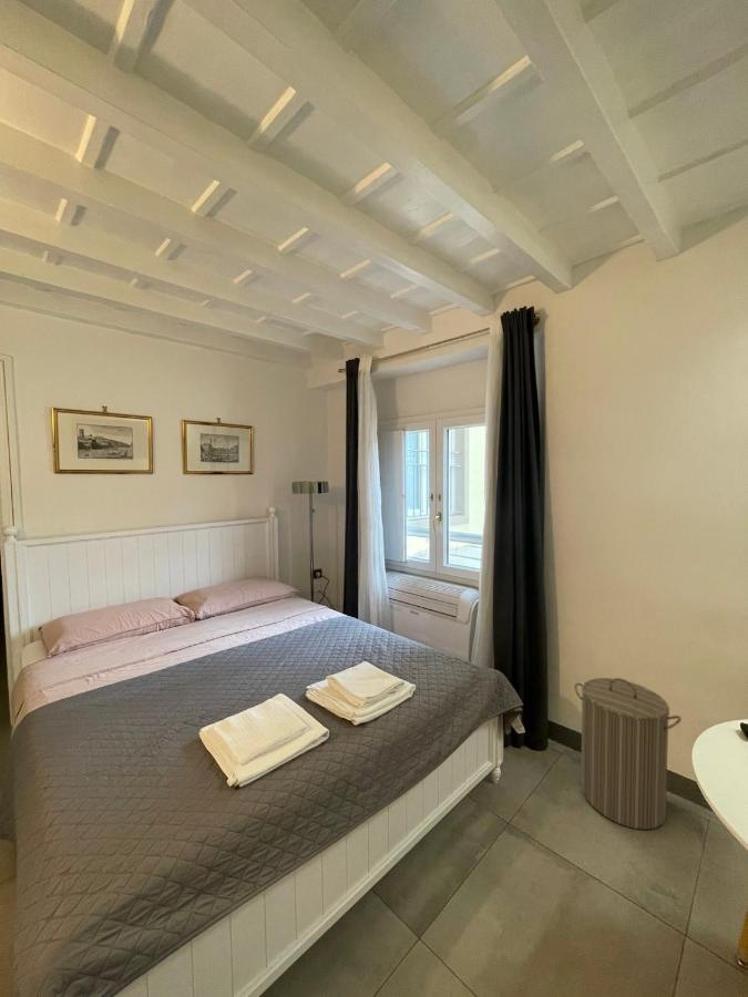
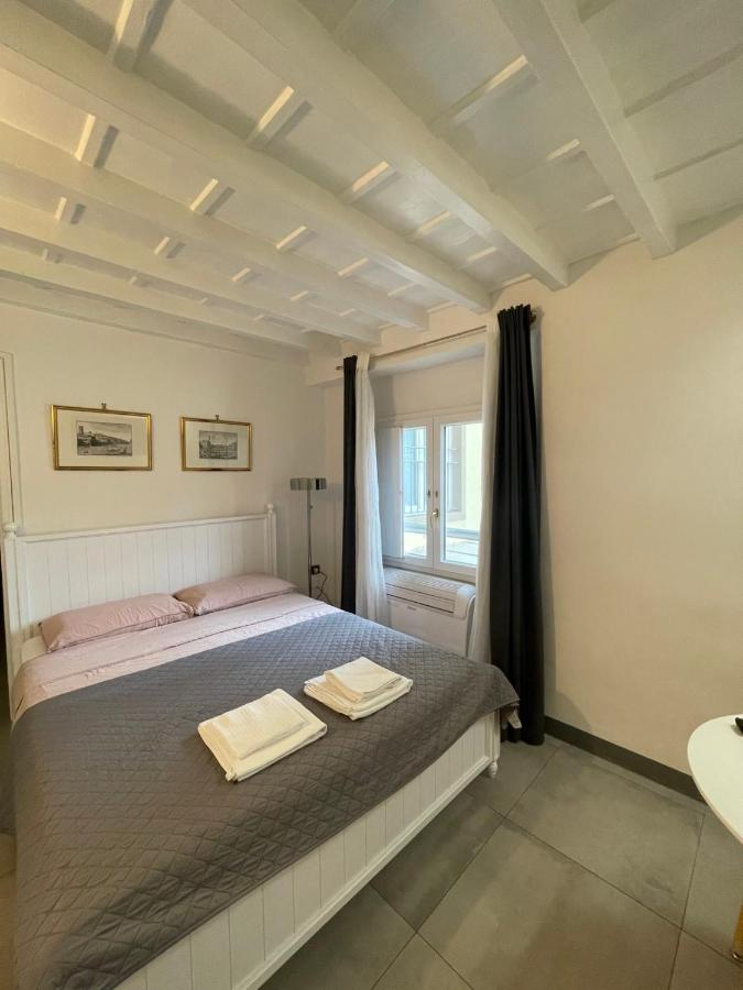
- laundry hamper [573,677,683,831]
